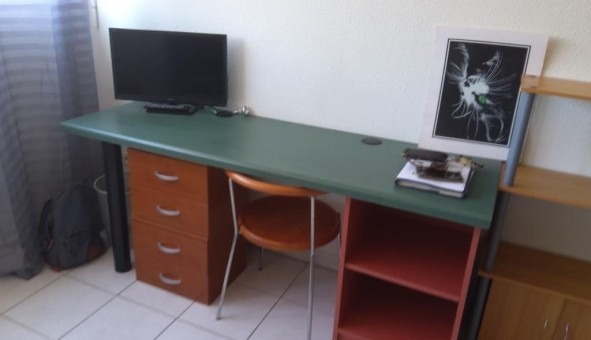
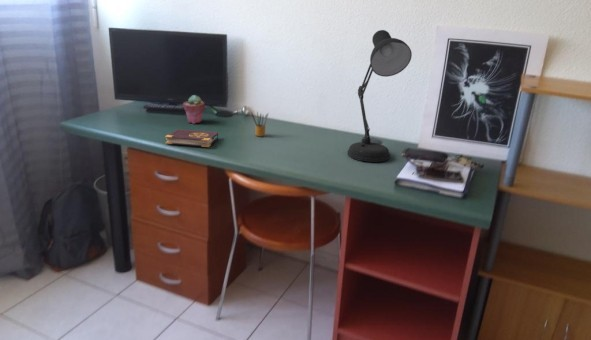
+ book [164,128,219,148]
+ desk lamp [346,29,413,163]
+ pencil box [250,110,269,137]
+ potted succulent [182,94,206,125]
